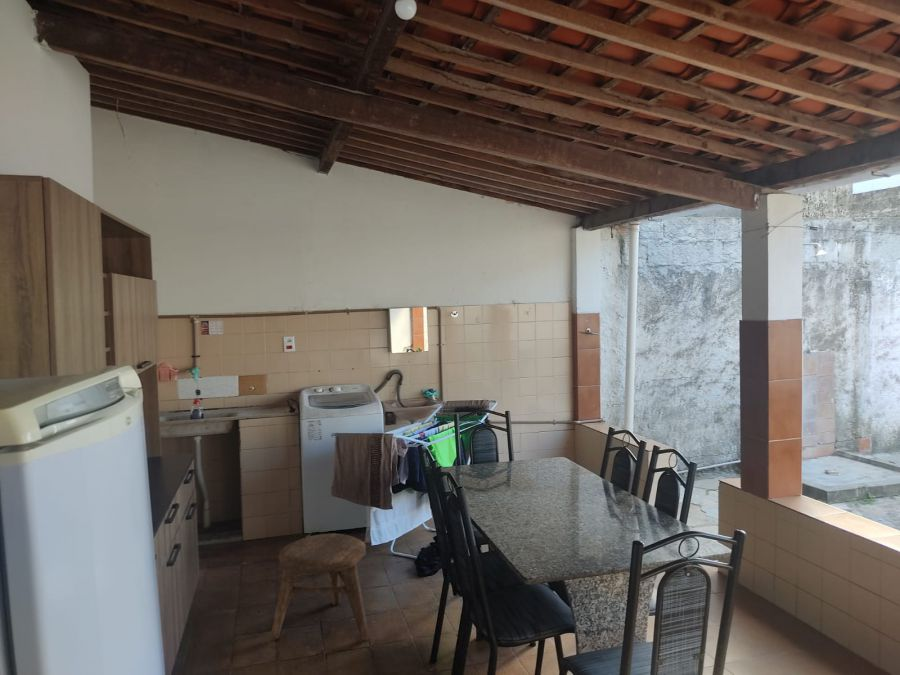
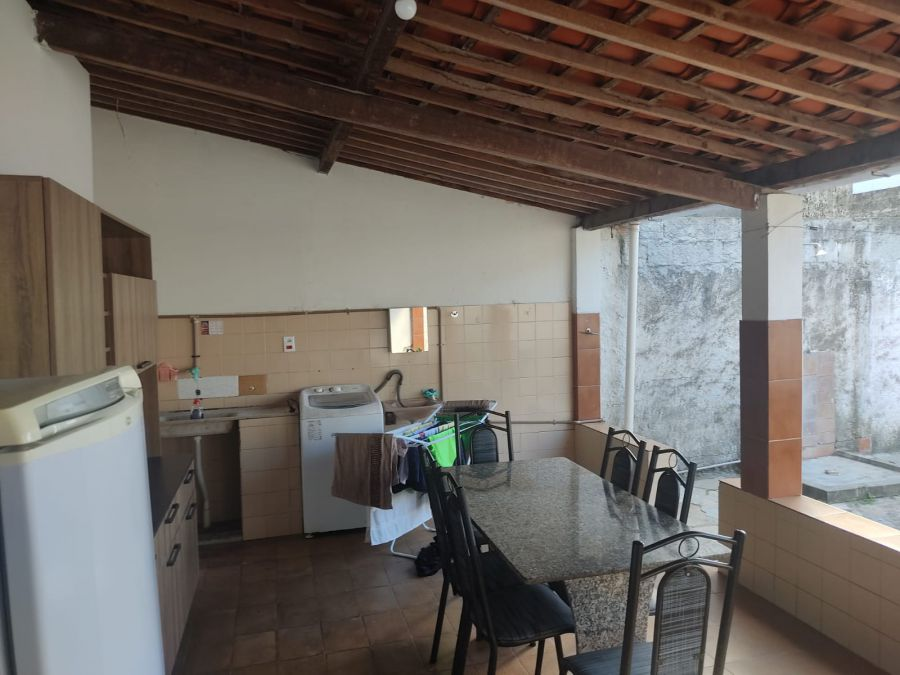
- stool [269,533,370,642]
